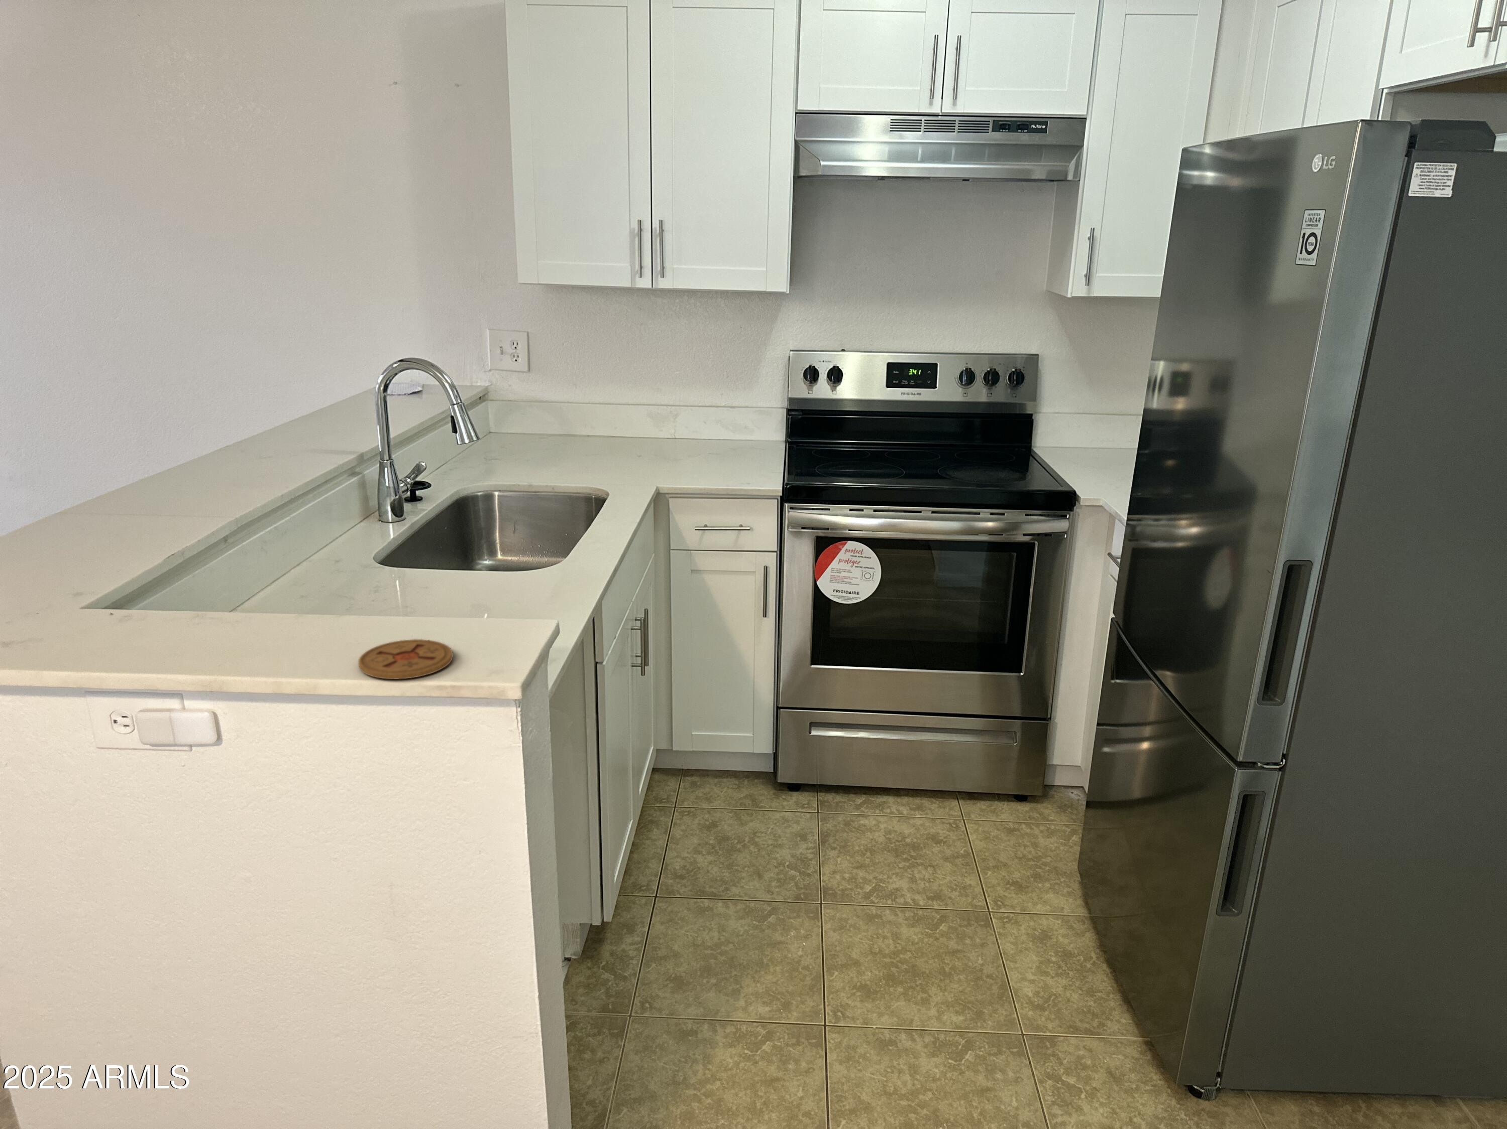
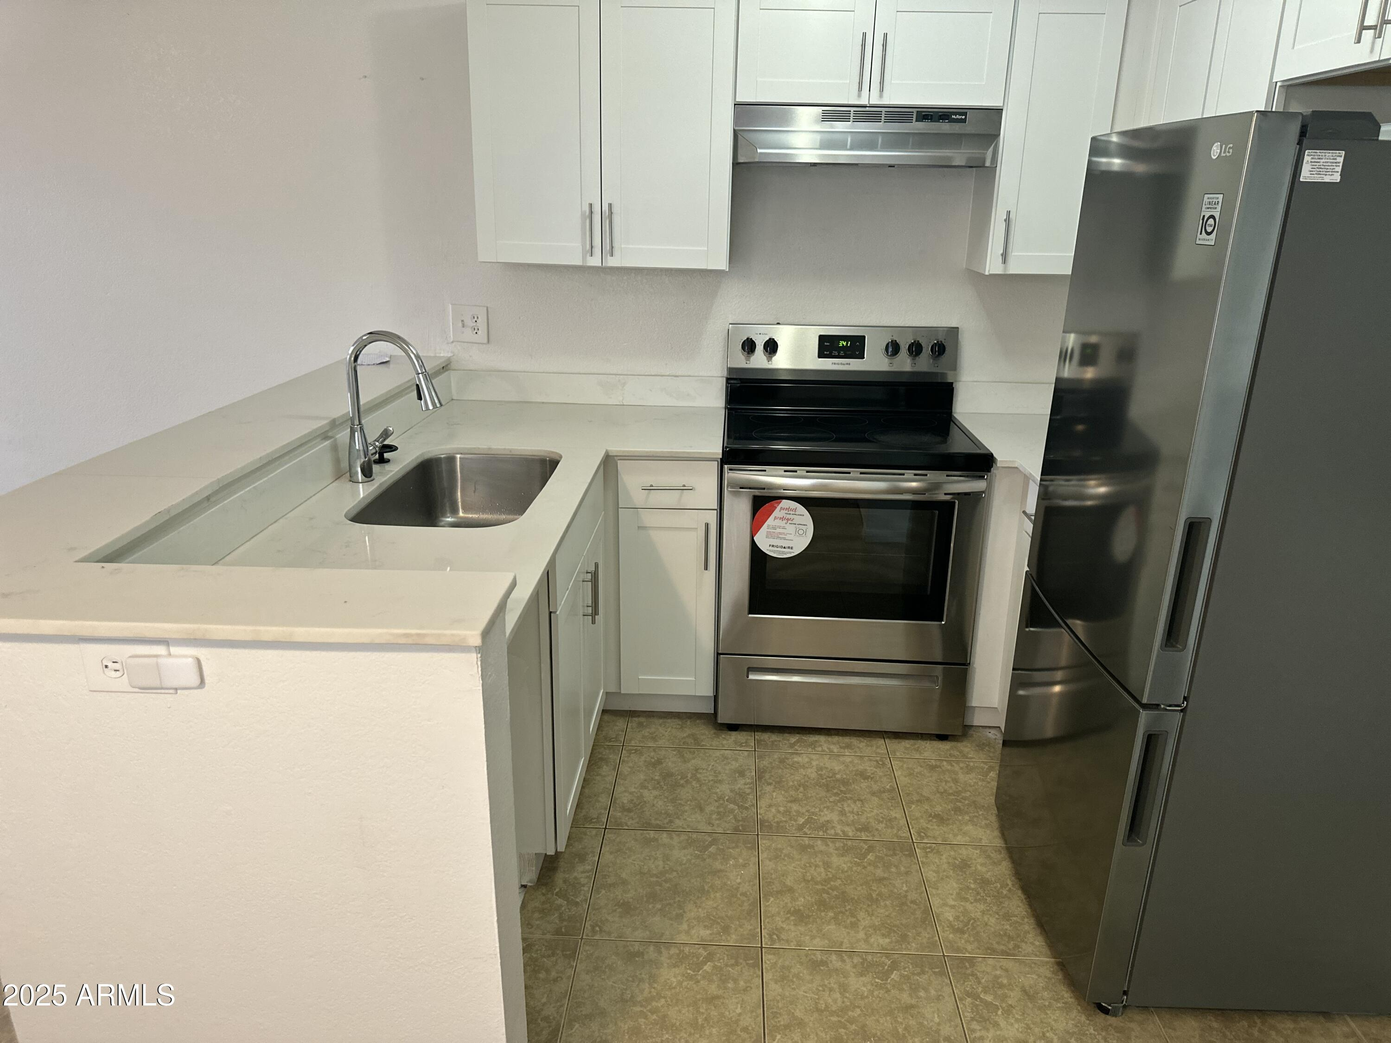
- coaster [357,639,453,680]
